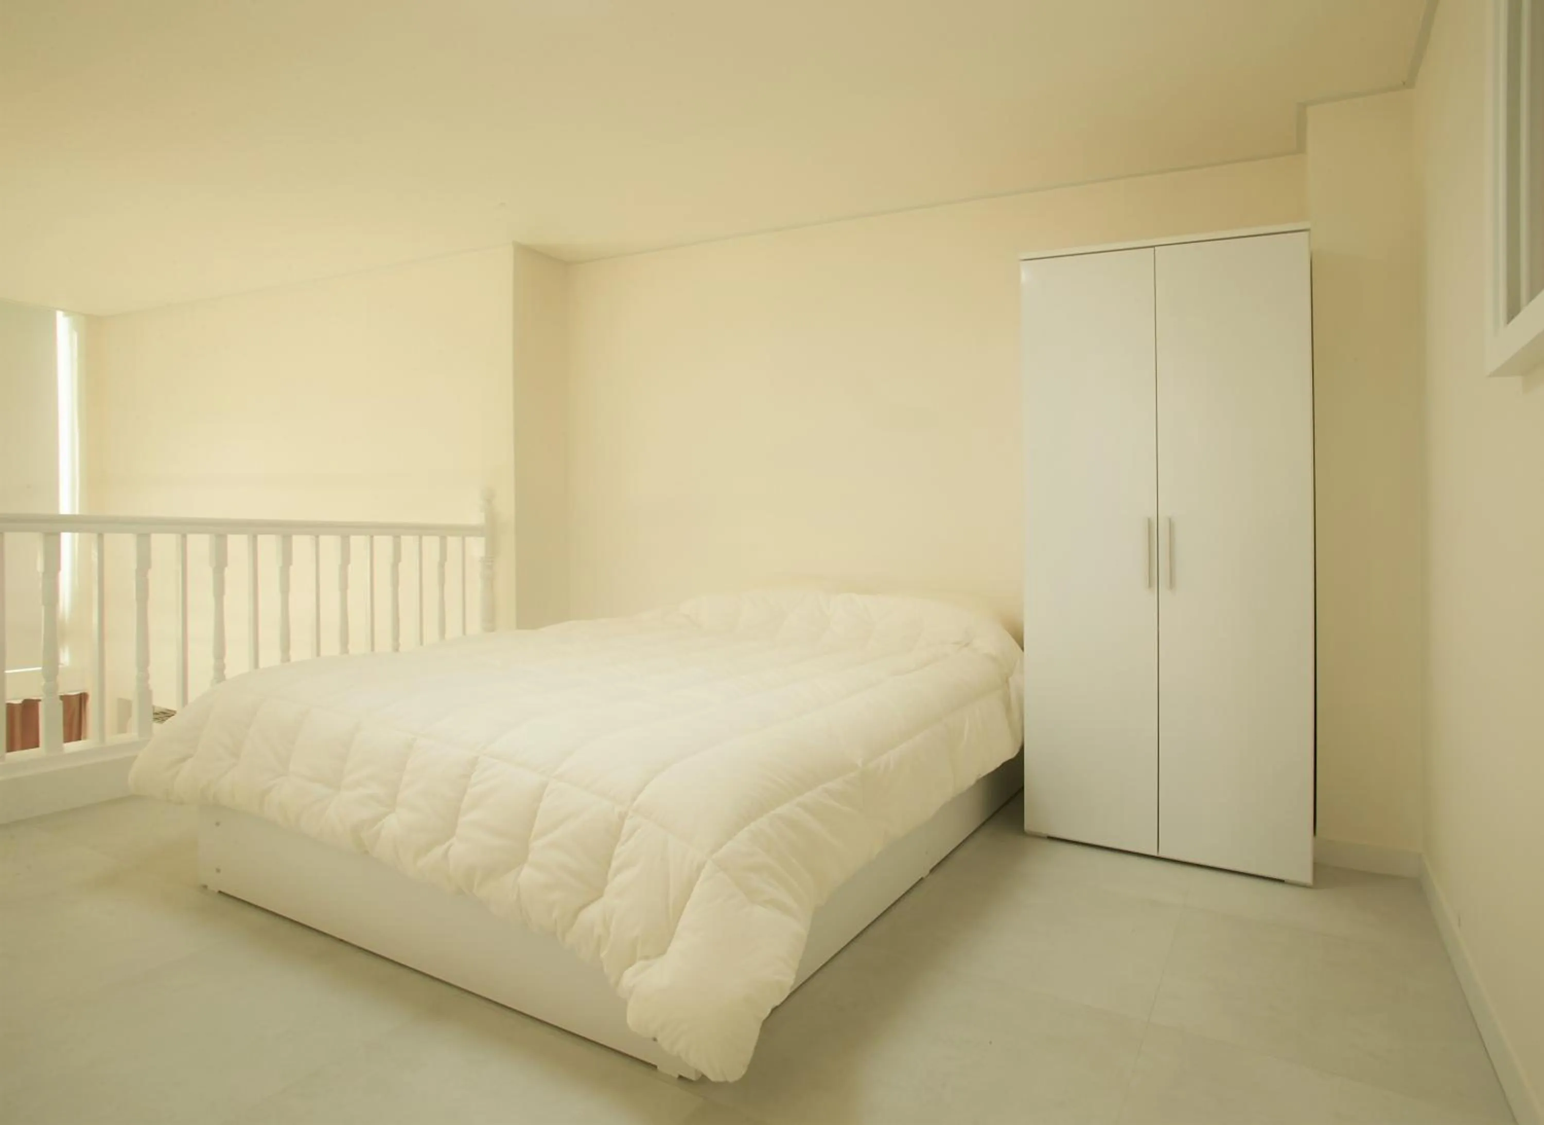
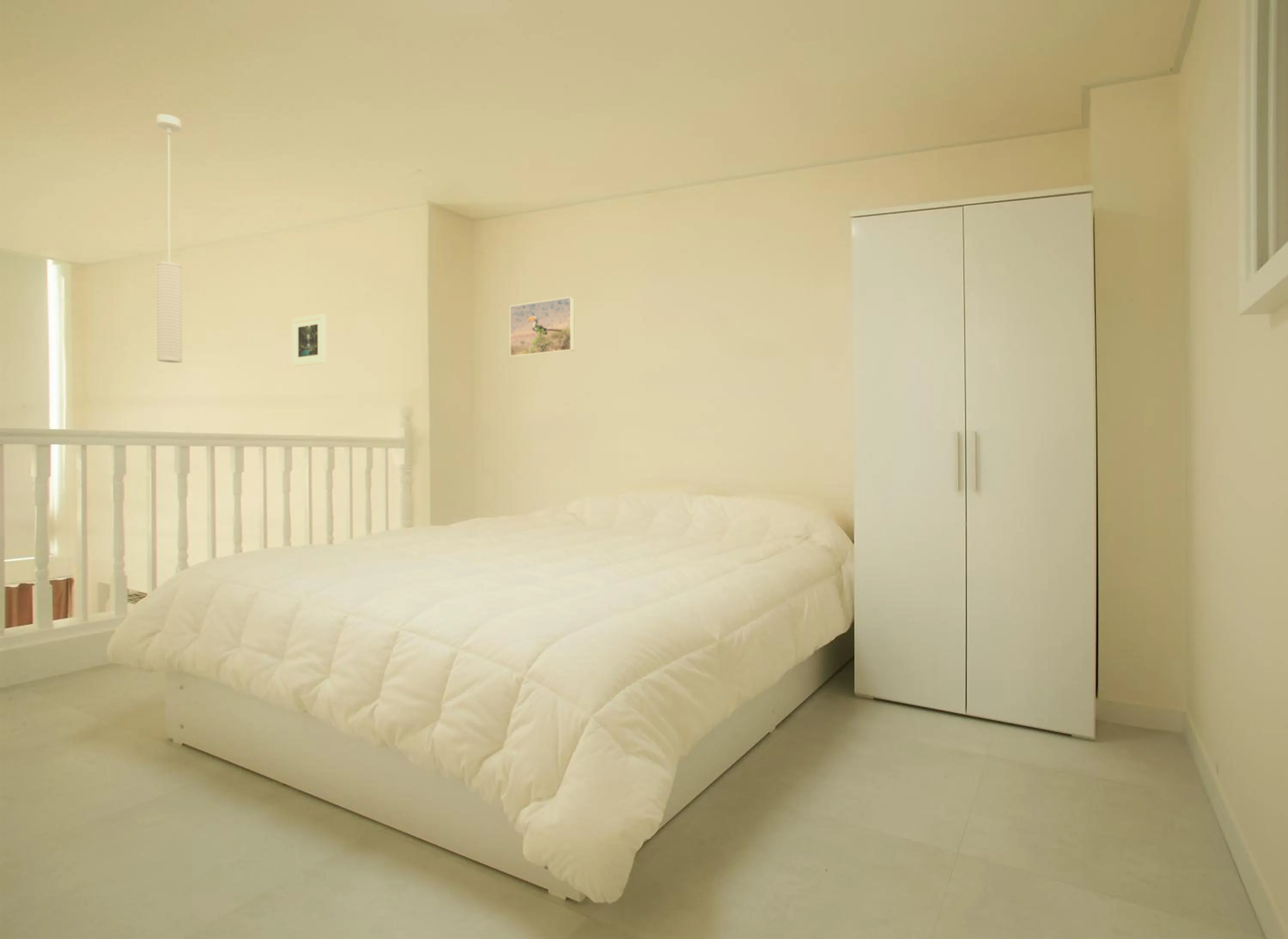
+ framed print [509,297,575,358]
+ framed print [292,314,327,367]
+ pendant light [156,114,183,363]
